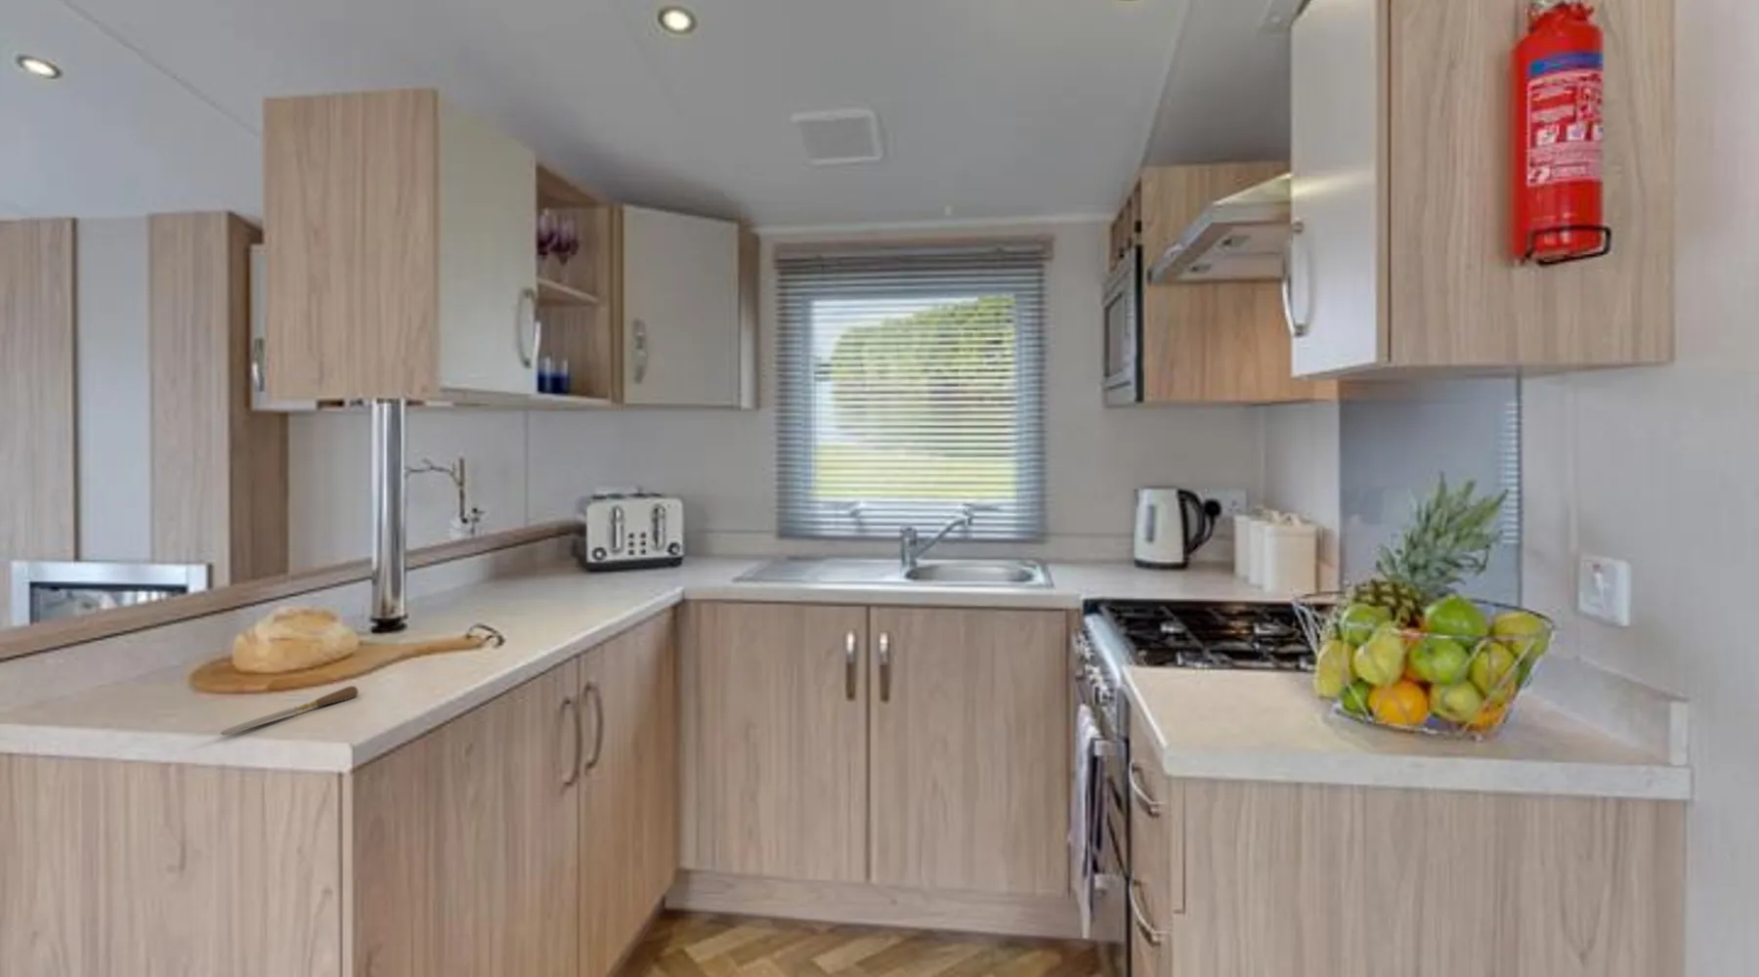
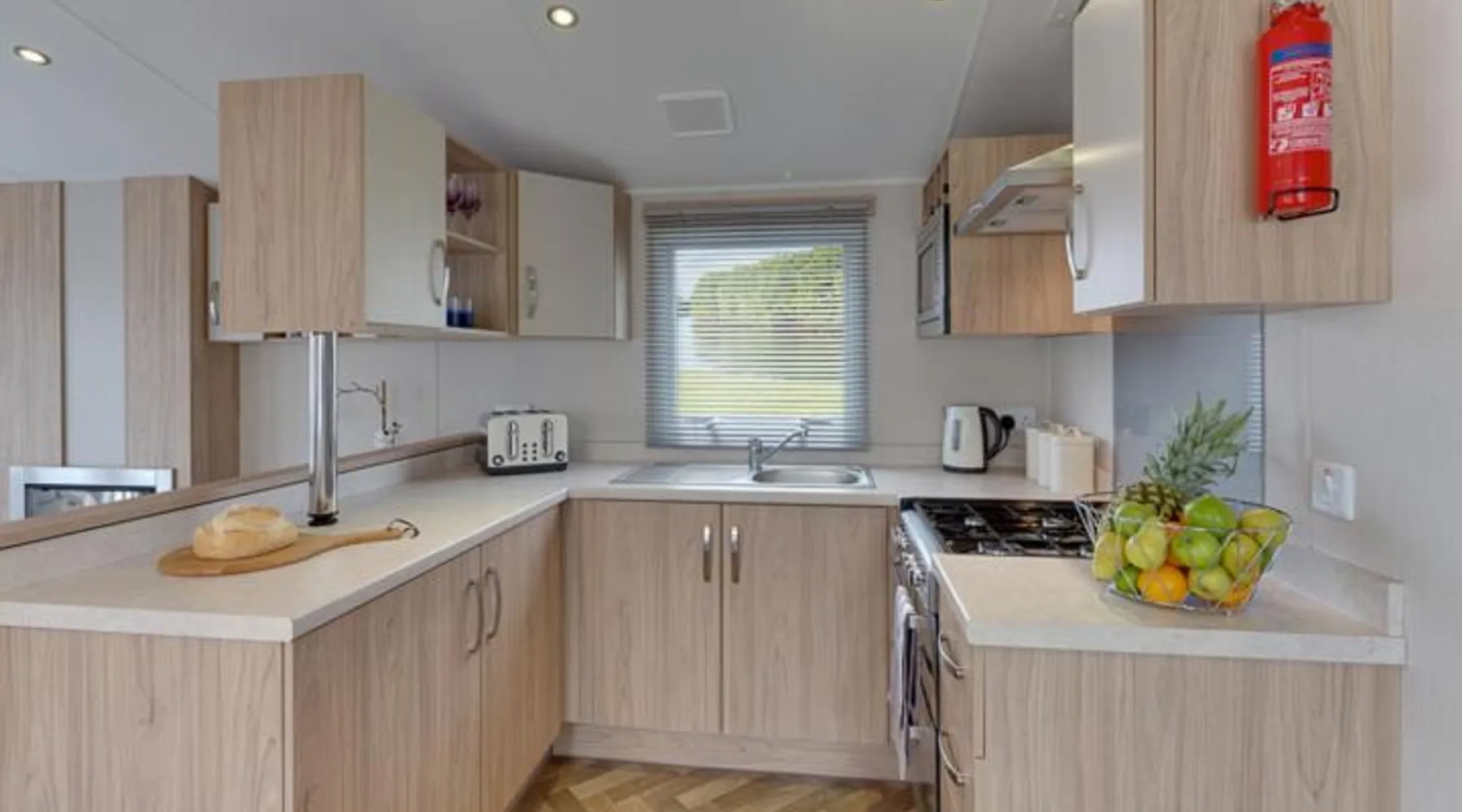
- butter knife [220,685,360,735]
